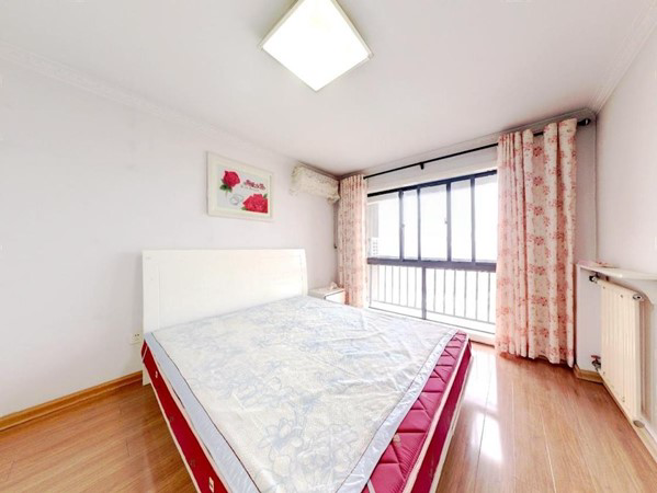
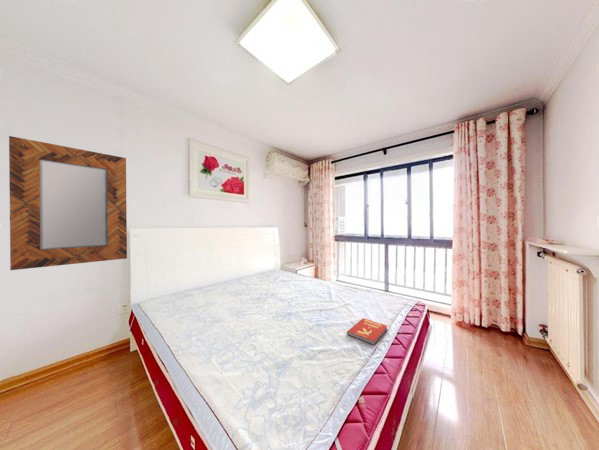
+ home mirror [8,135,128,271]
+ book [346,317,388,346]
